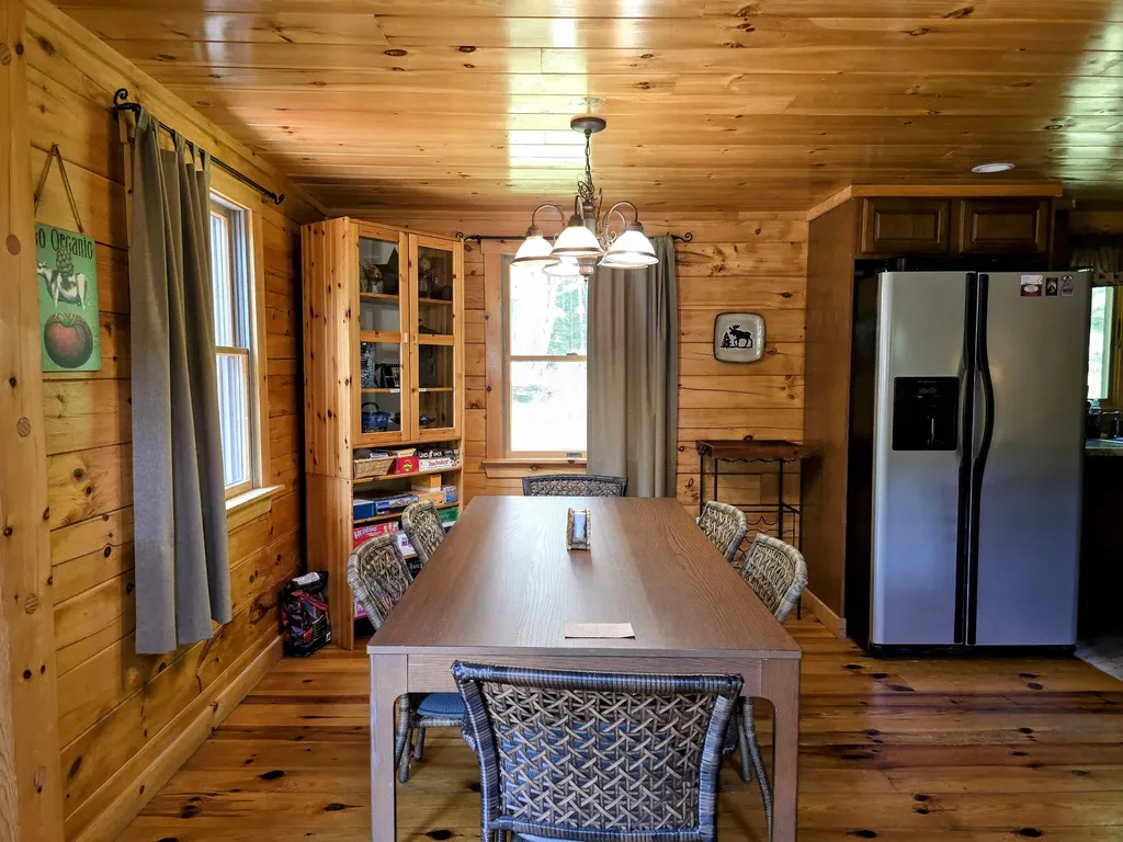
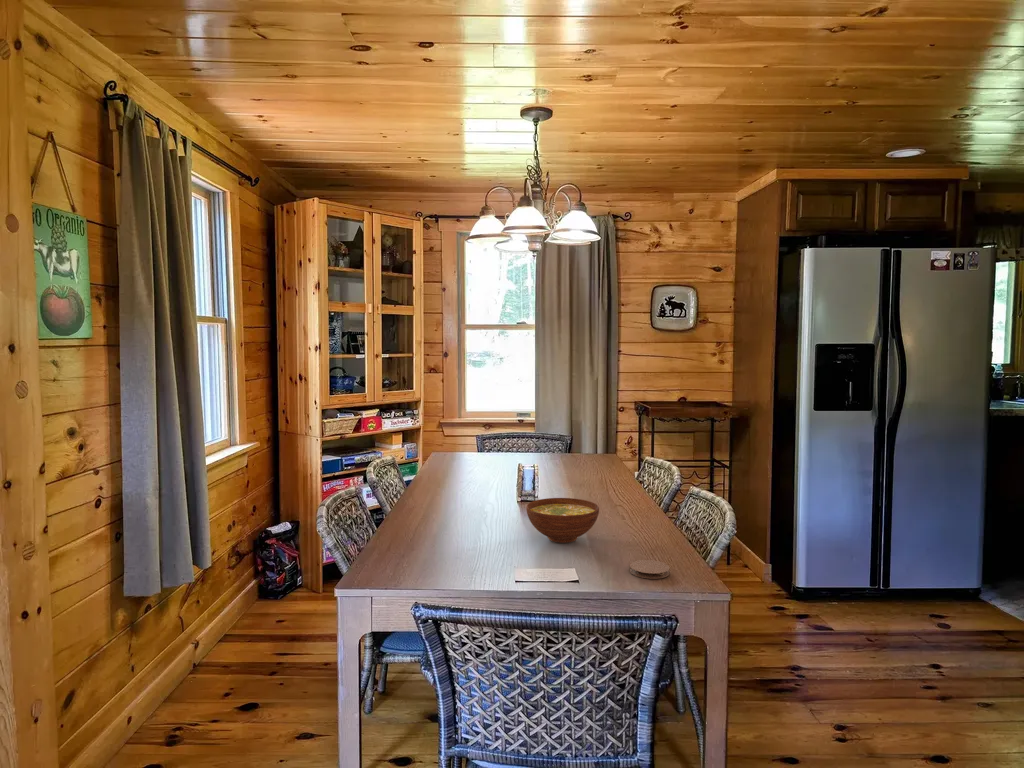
+ bowl [525,497,600,544]
+ coaster [629,559,671,580]
